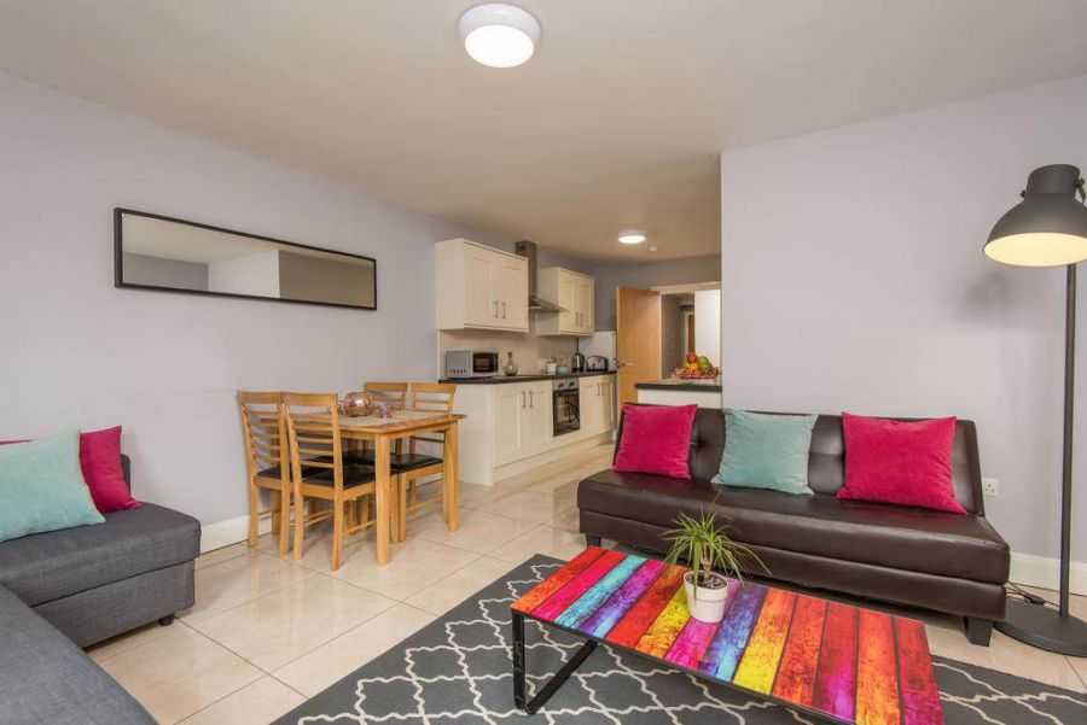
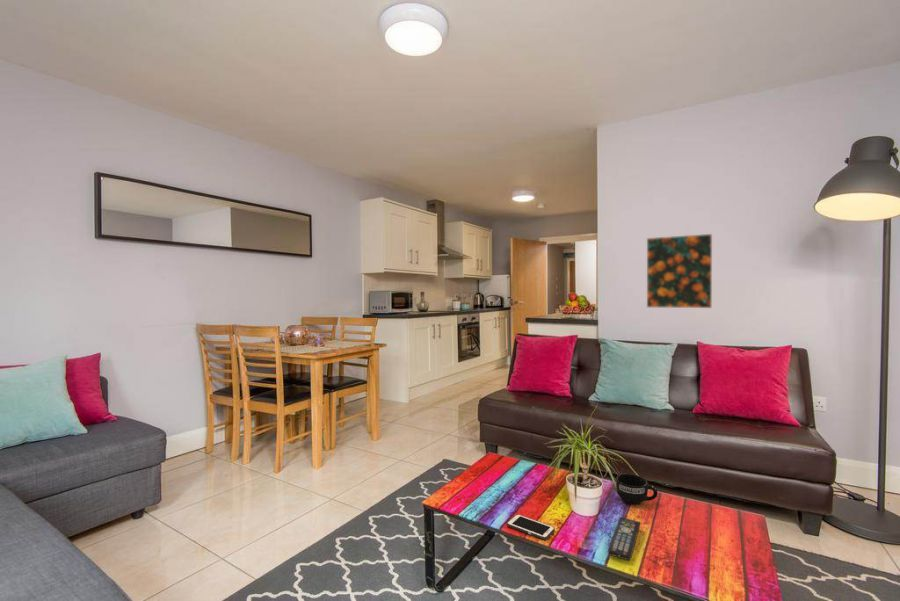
+ cell phone [506,513,556,541]
+ remote control [607,516,642,561]
+ mug [615,473,659,506]
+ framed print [646,233,713,309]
